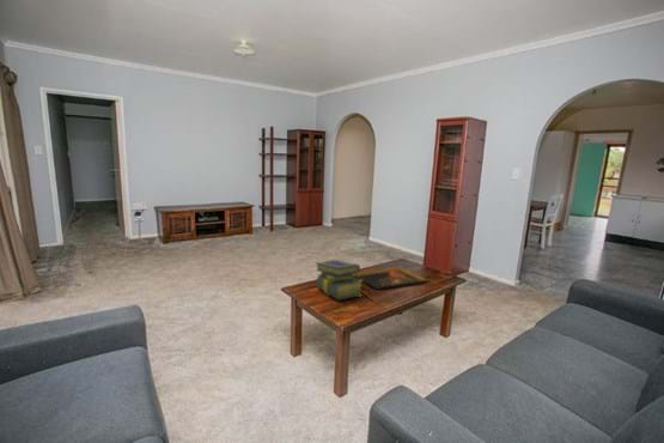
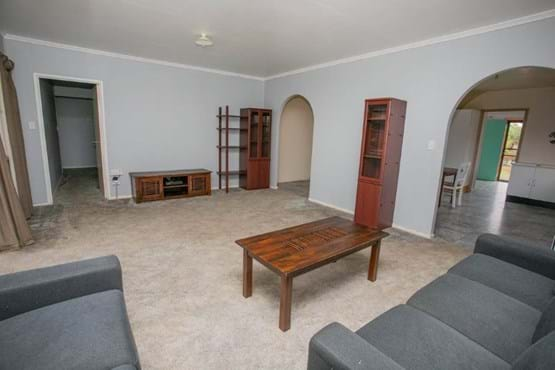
- stack of books [315,259,364,302]
- decorative tray [353,266,427,291]
